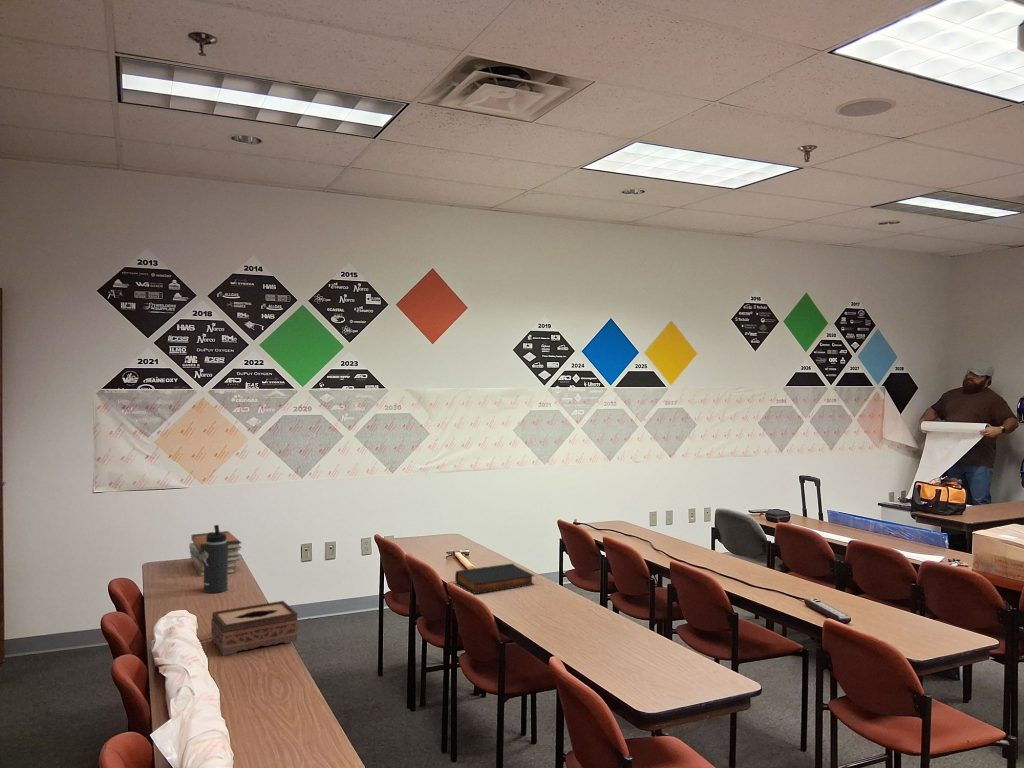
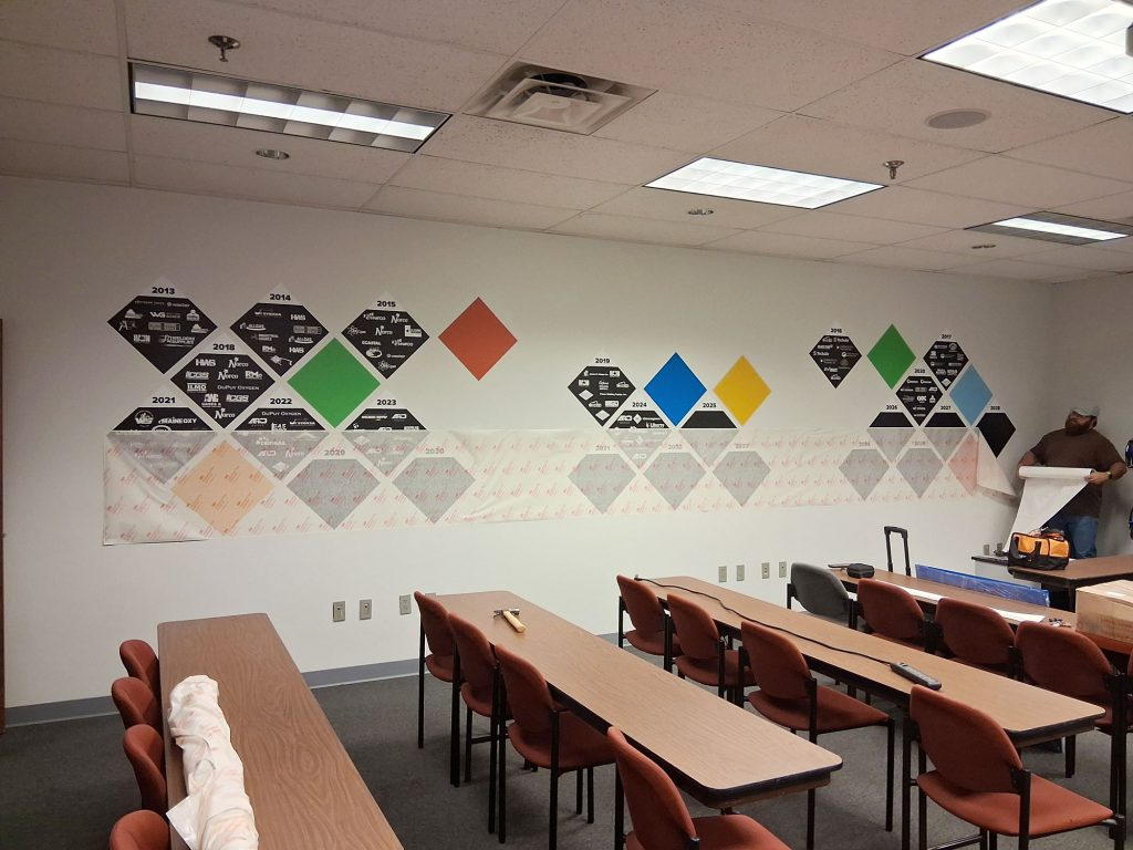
- book [454,563,536,595]
- thermos bottle [202,524,229,594]
- tissue box [210,600,299,657]
- book stack [188,530,242,578]
